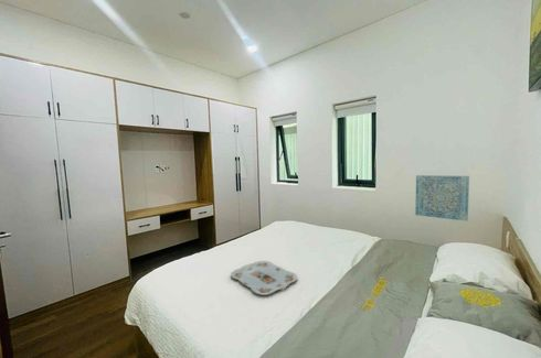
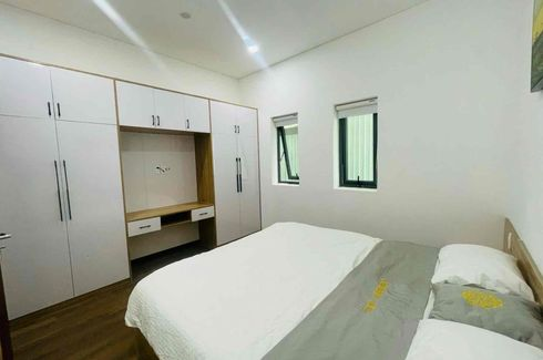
- wall art [414,174,470,223]
- serving tray [230,260,298,296]
